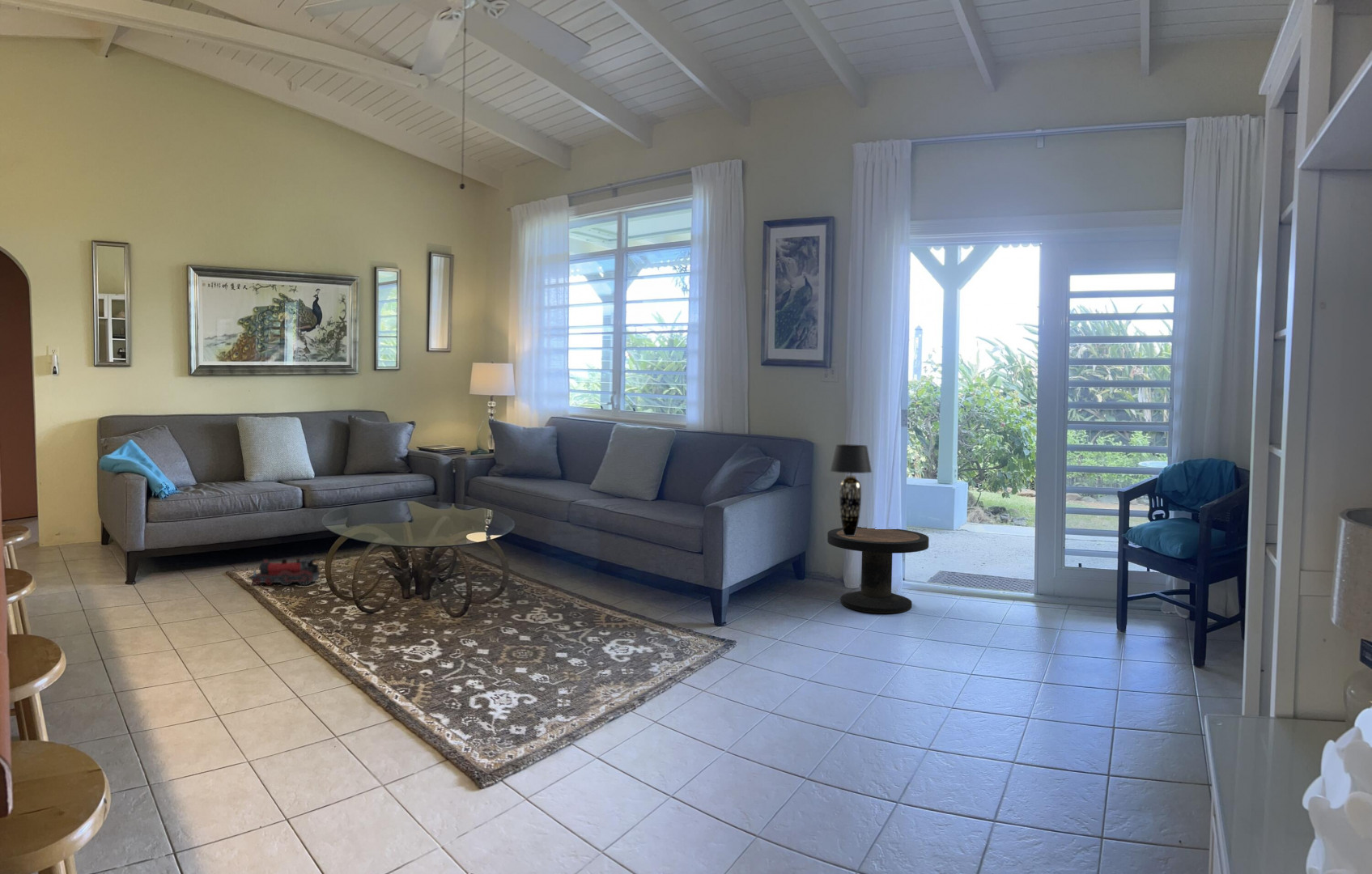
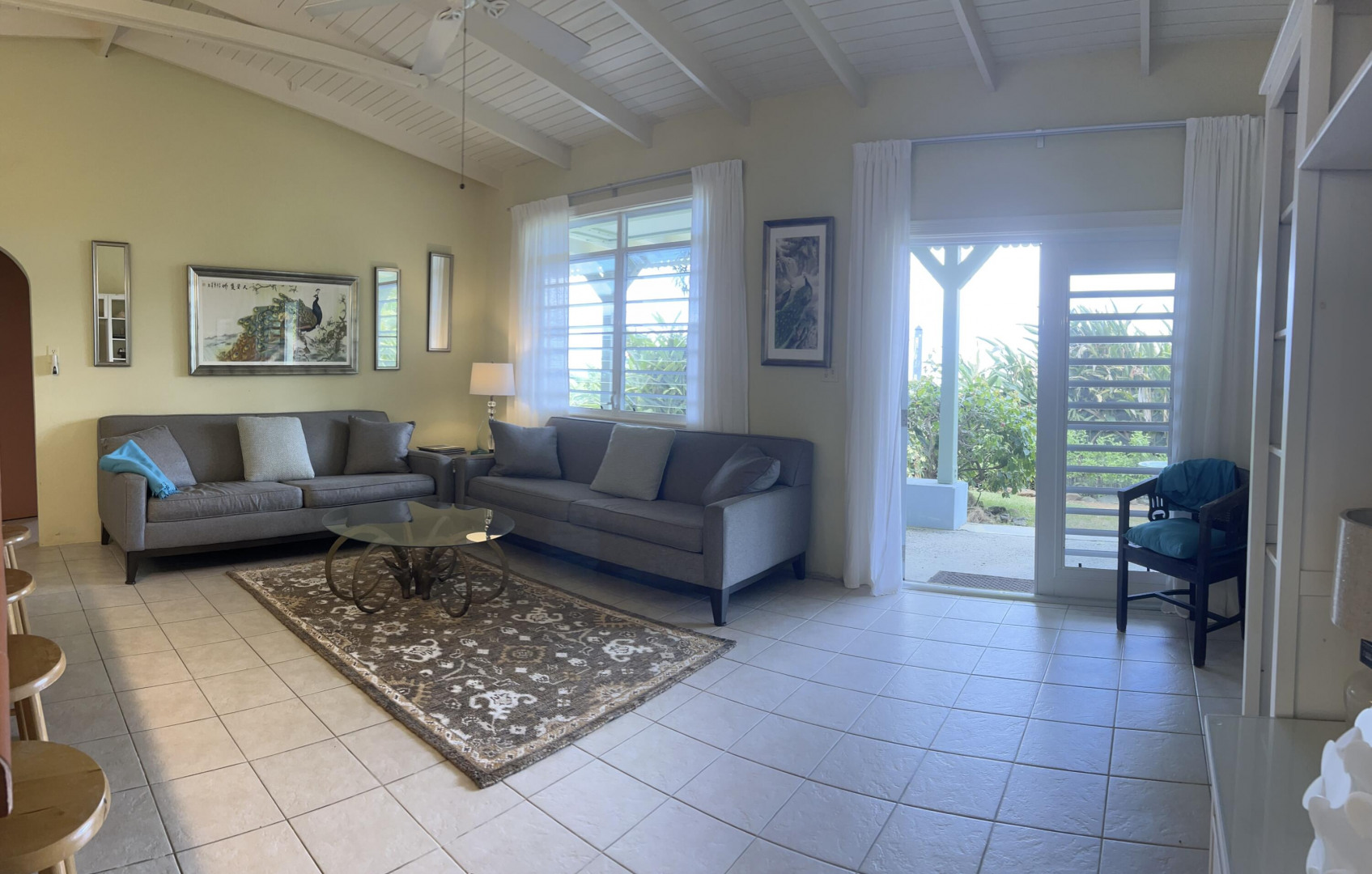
- side table [826,526,930,614]
- toy train [246,557,321,586]
- table lamp [830,443,873,536]
